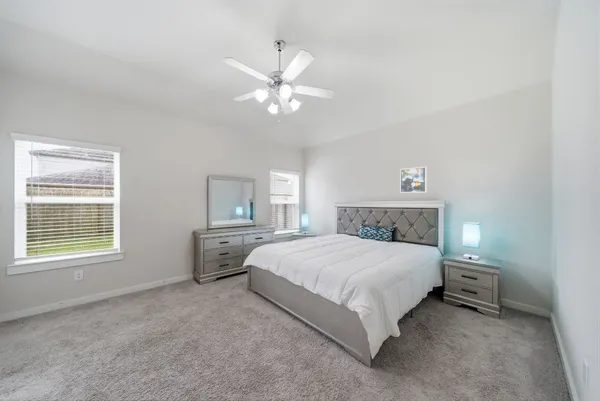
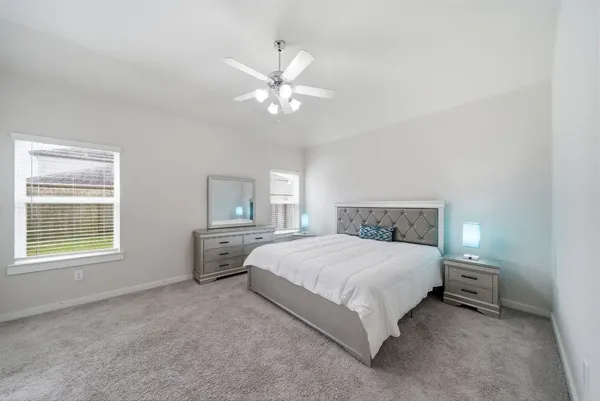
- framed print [399,166,428,194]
